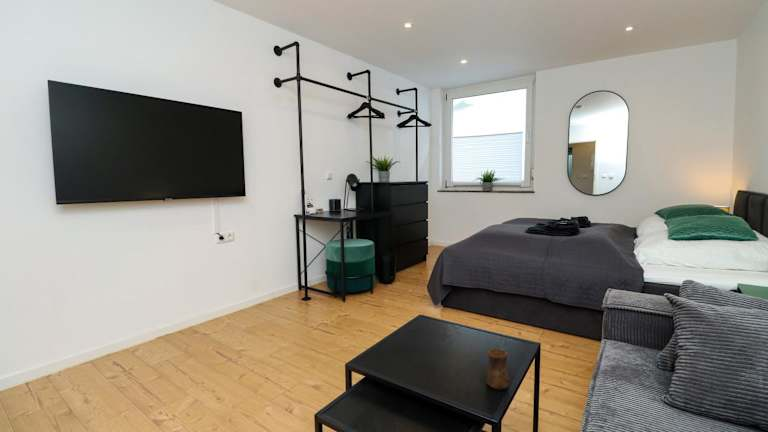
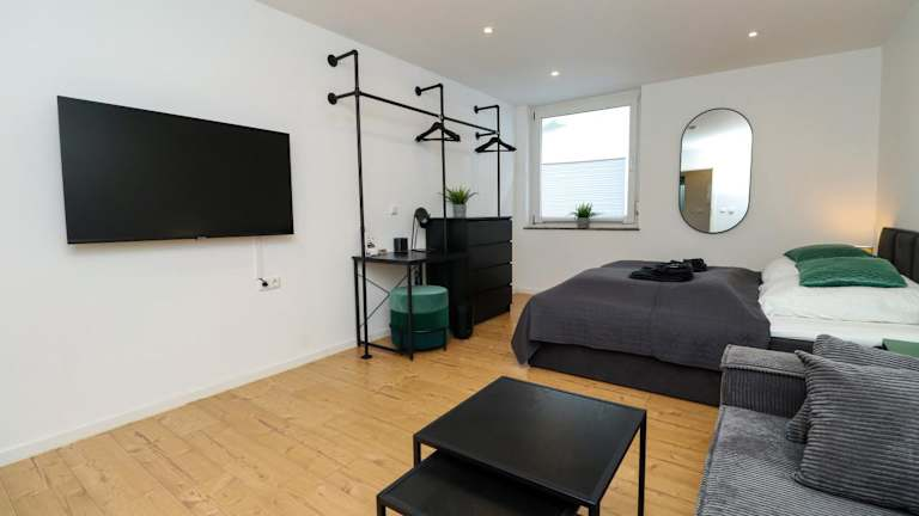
- cup [485,348,510,391]
